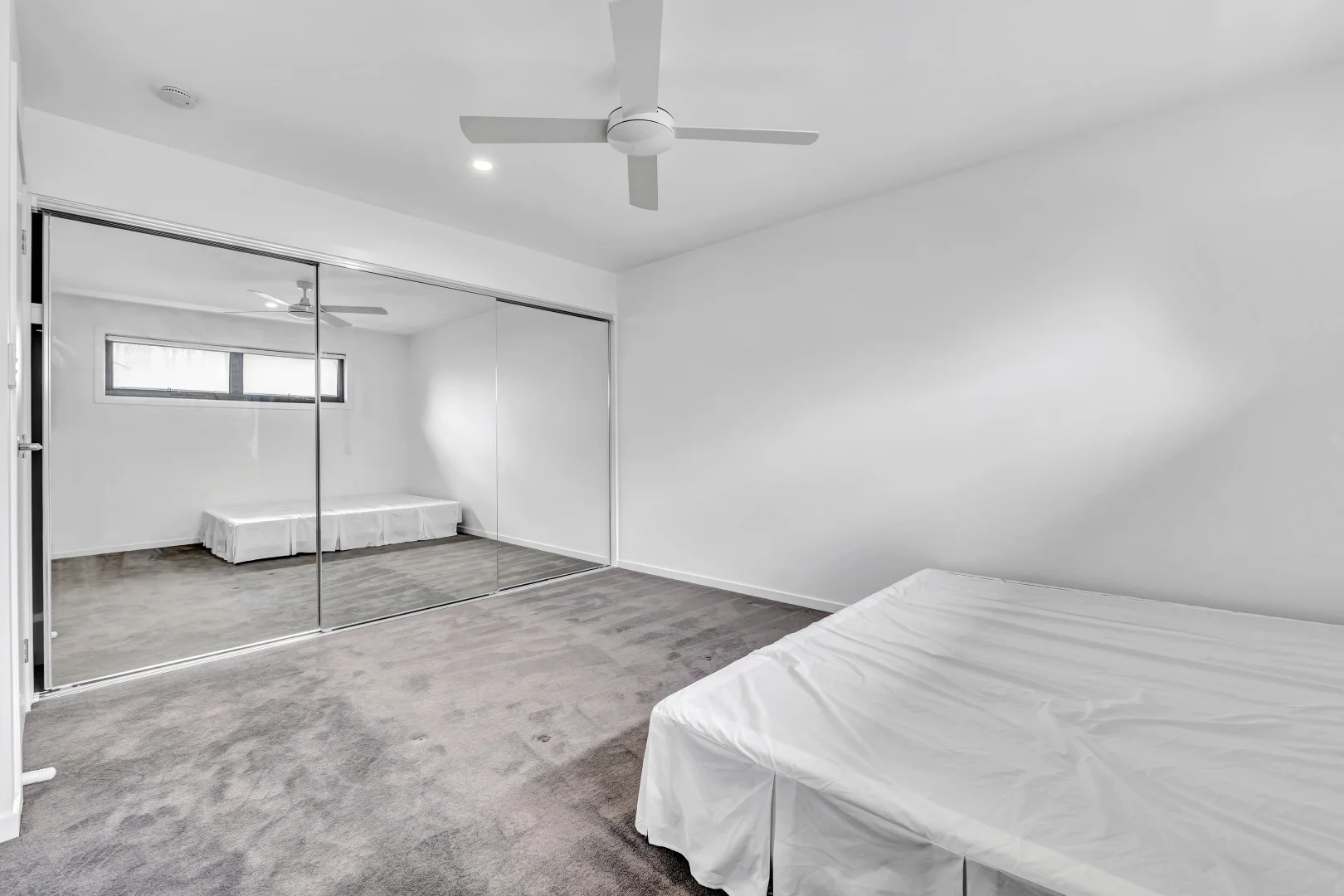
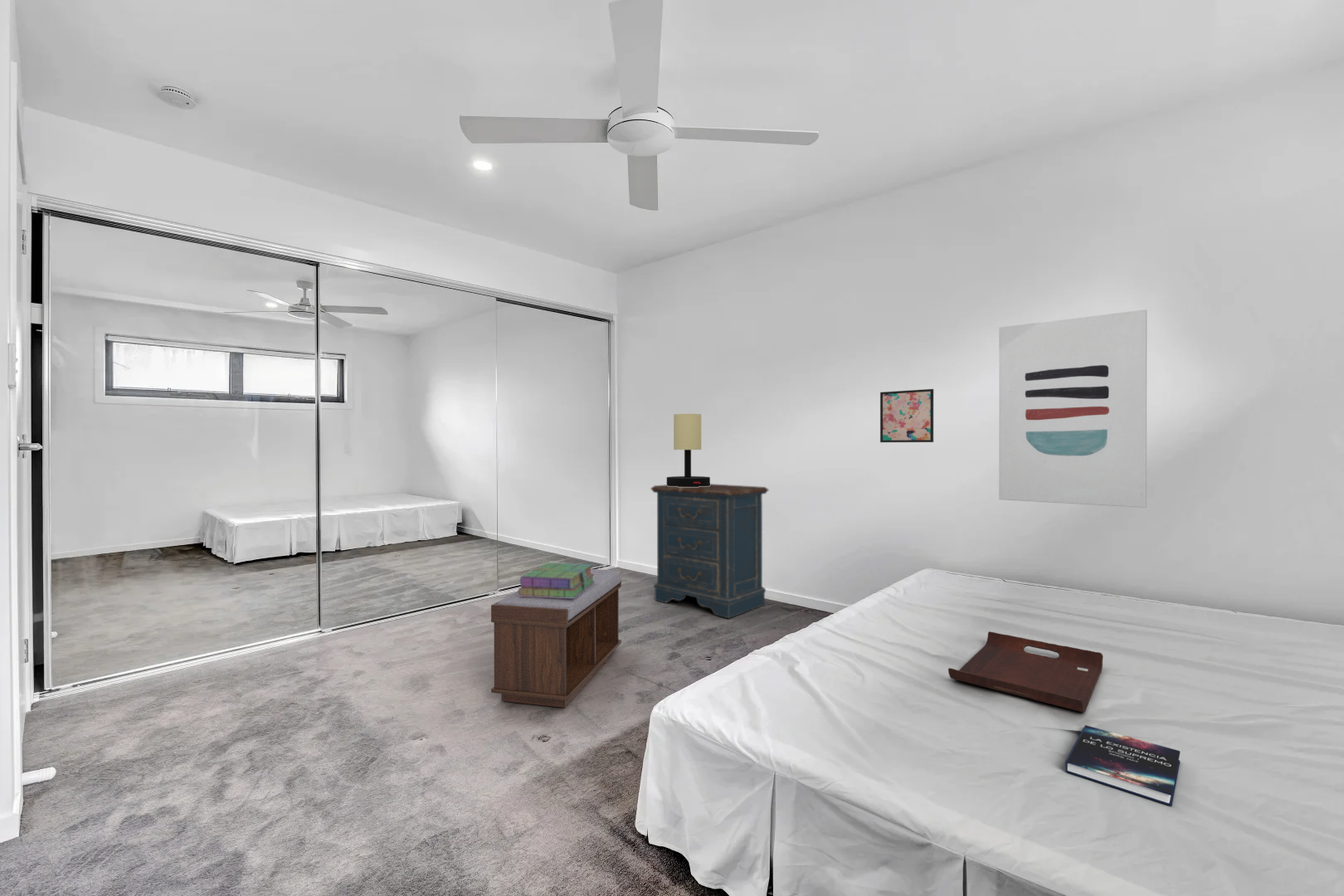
+ dresser [650,483,769,619]
+ stack of books [517,562,595,598]
+ table lamp [666,413,711,487]
+ serving tray [947,631,1104,713]
+ wall art [879,388,934,443]
+ hardback book [1064,724,1181,806]
+ wall art [998,309,1147,509]
+ bench [490,568,622,709]
